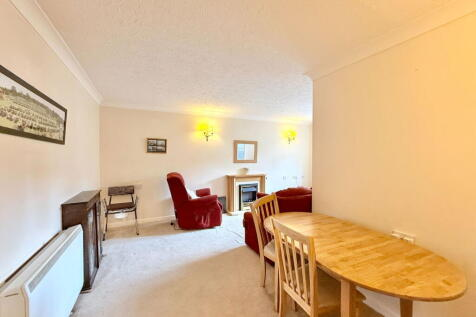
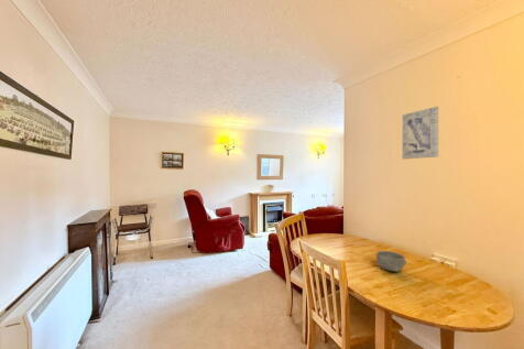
+ wall art [401,106,439,160]
+ bowl [375,250,407,273]
